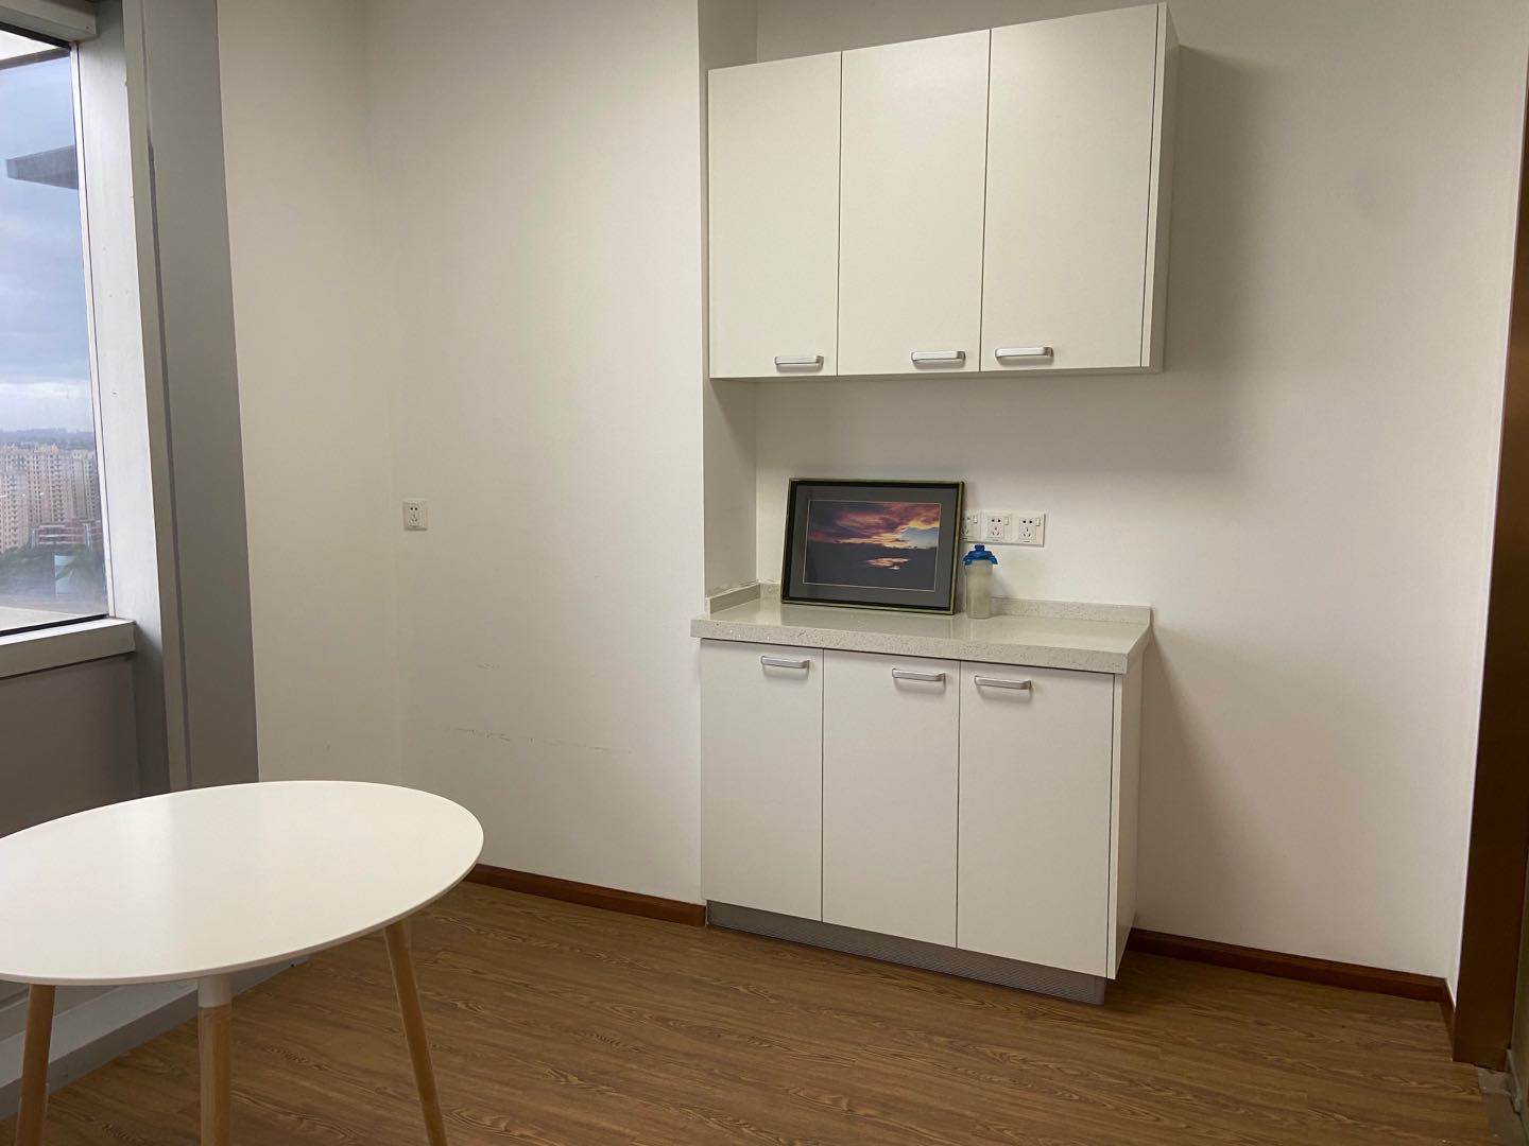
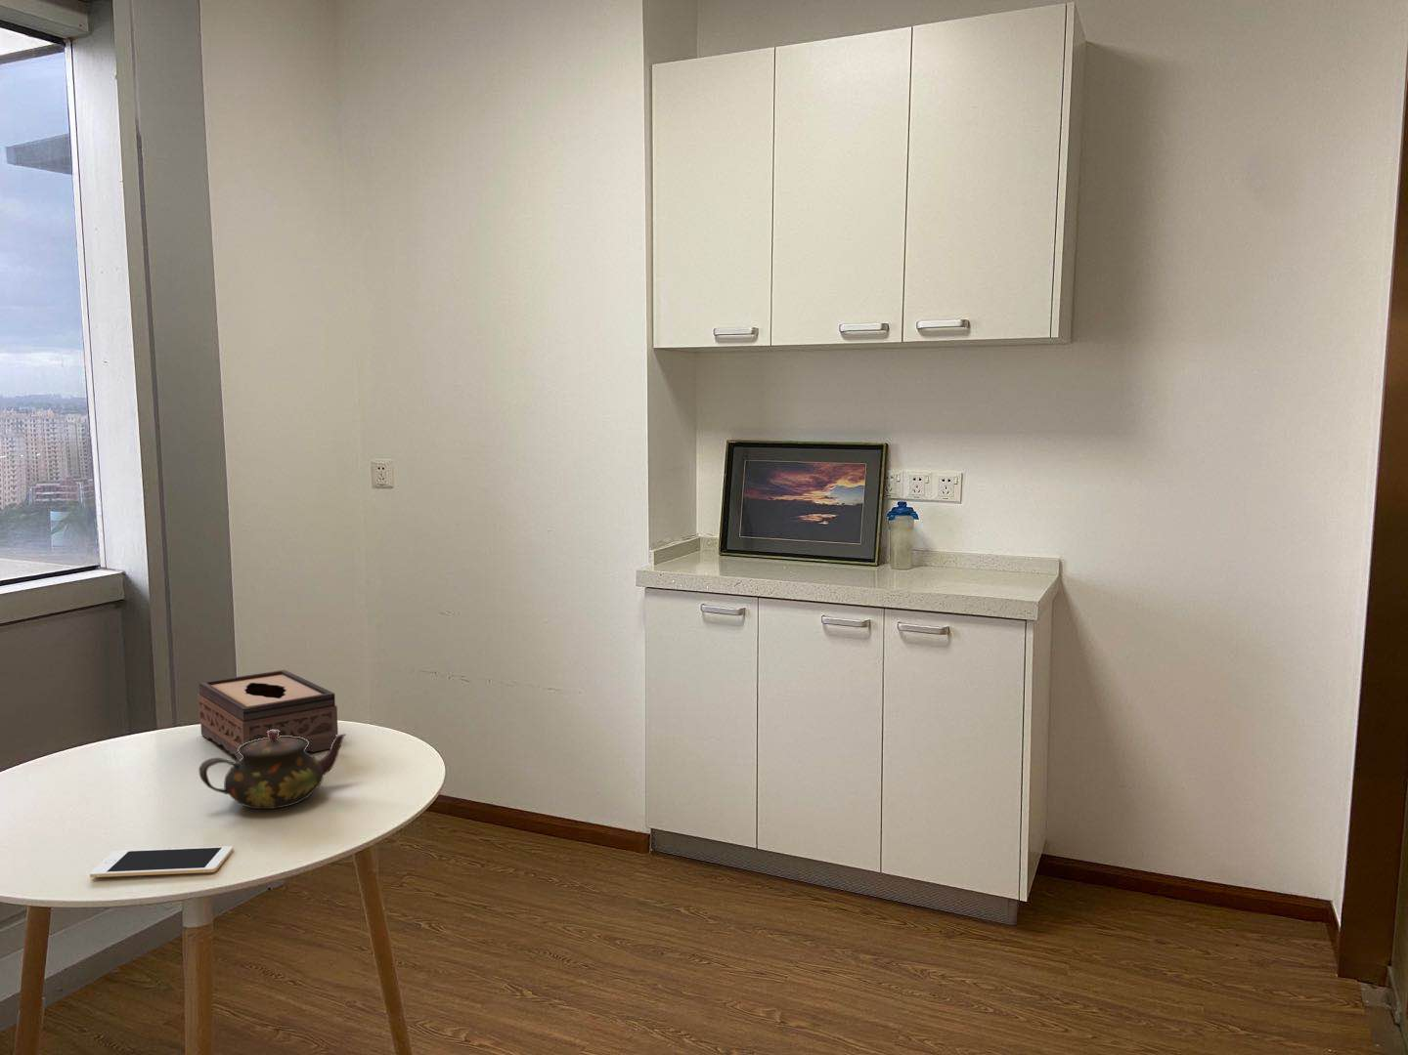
+ teapot [198,729,347,810]
+ tissue box [196,669,338,761]
+ cell phone [89,844,234,878]
